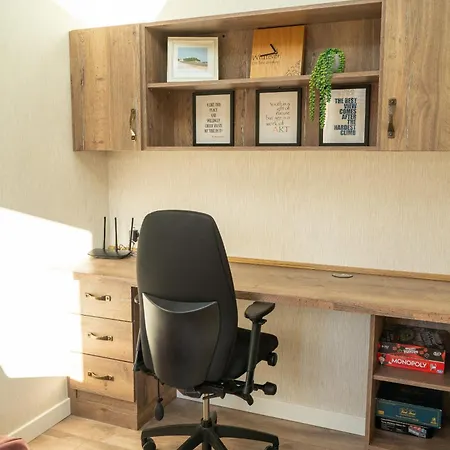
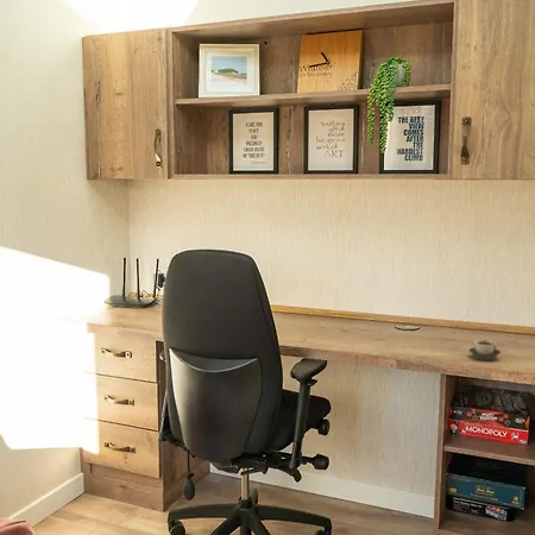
+ cup [468,339,502,361]
